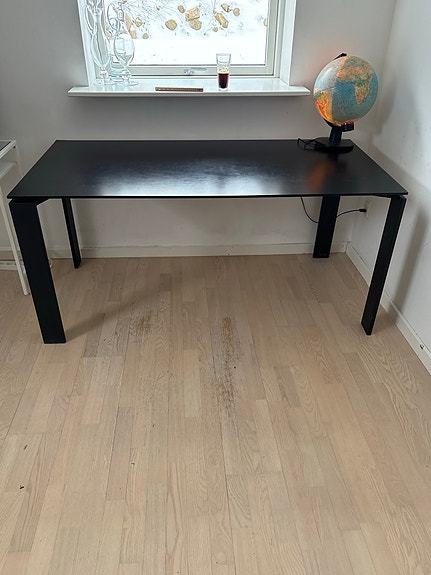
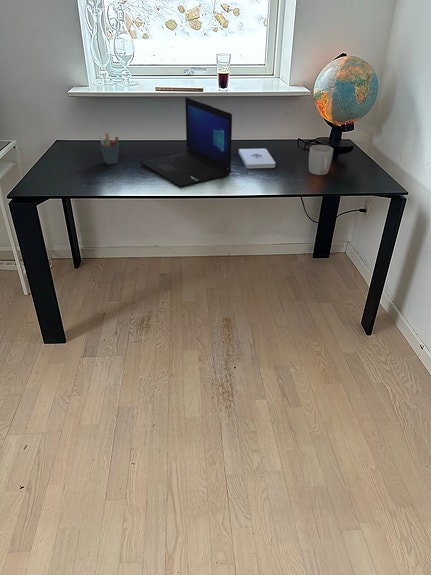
+ mug [308,144,334,176]
+ notepad [238,148,276,169]
+ pen holder [97,132,120,165]
+ laptop [139,96,233,188]
